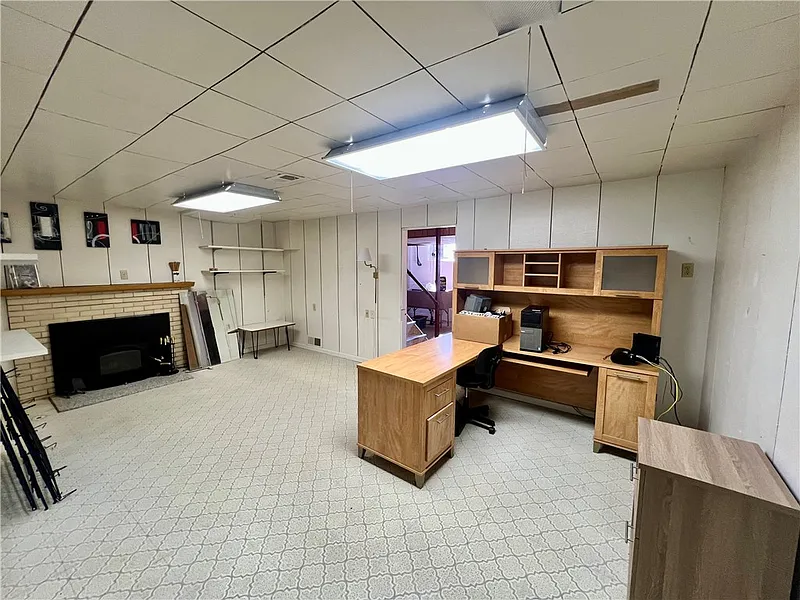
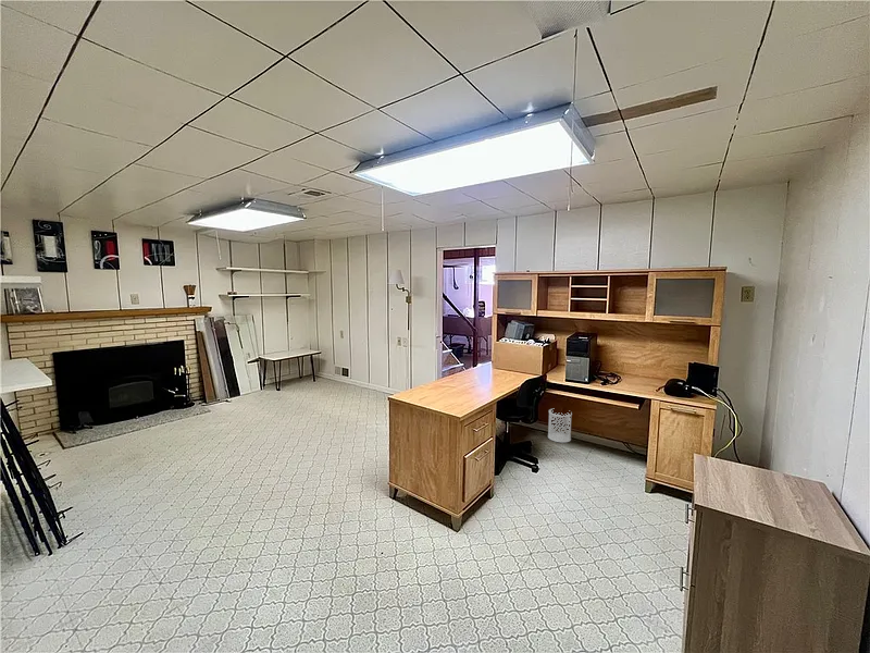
+ wastebasket [547,408,573,444]
